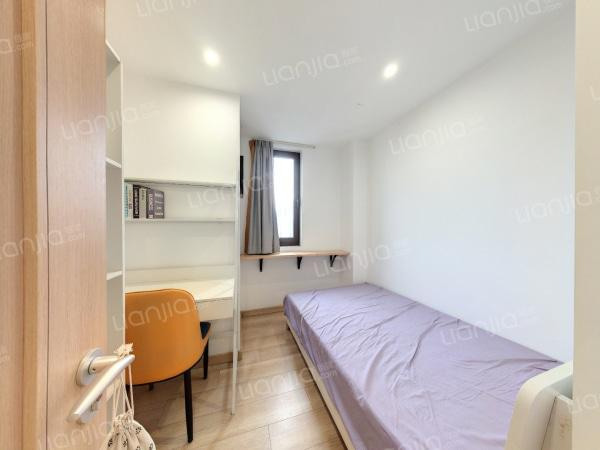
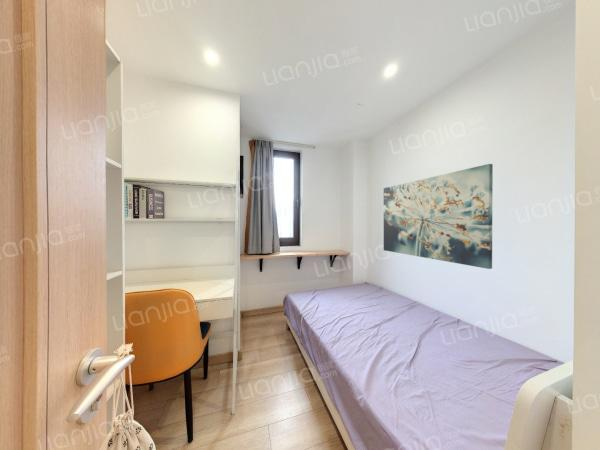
+ wall art [383,163,494,270]
